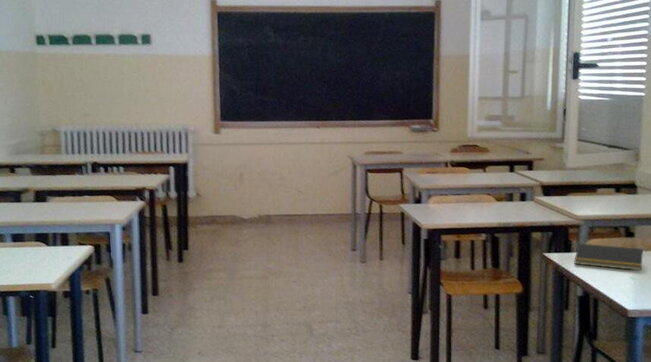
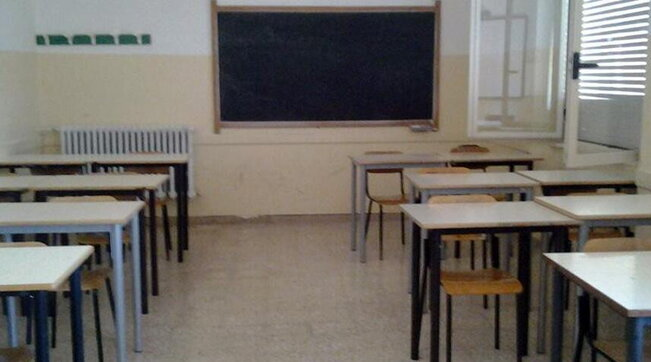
- notepad [573,242,644,271]
